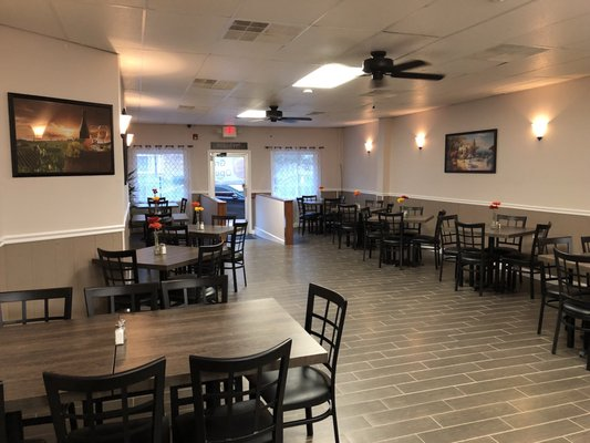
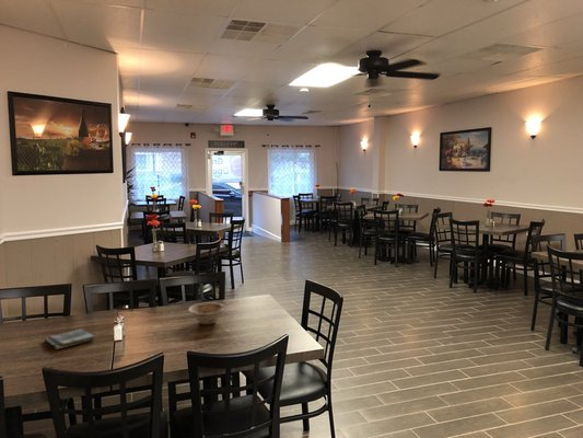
+ dish [187,302,225,325]
+ dish towel [44,328,96,350]
